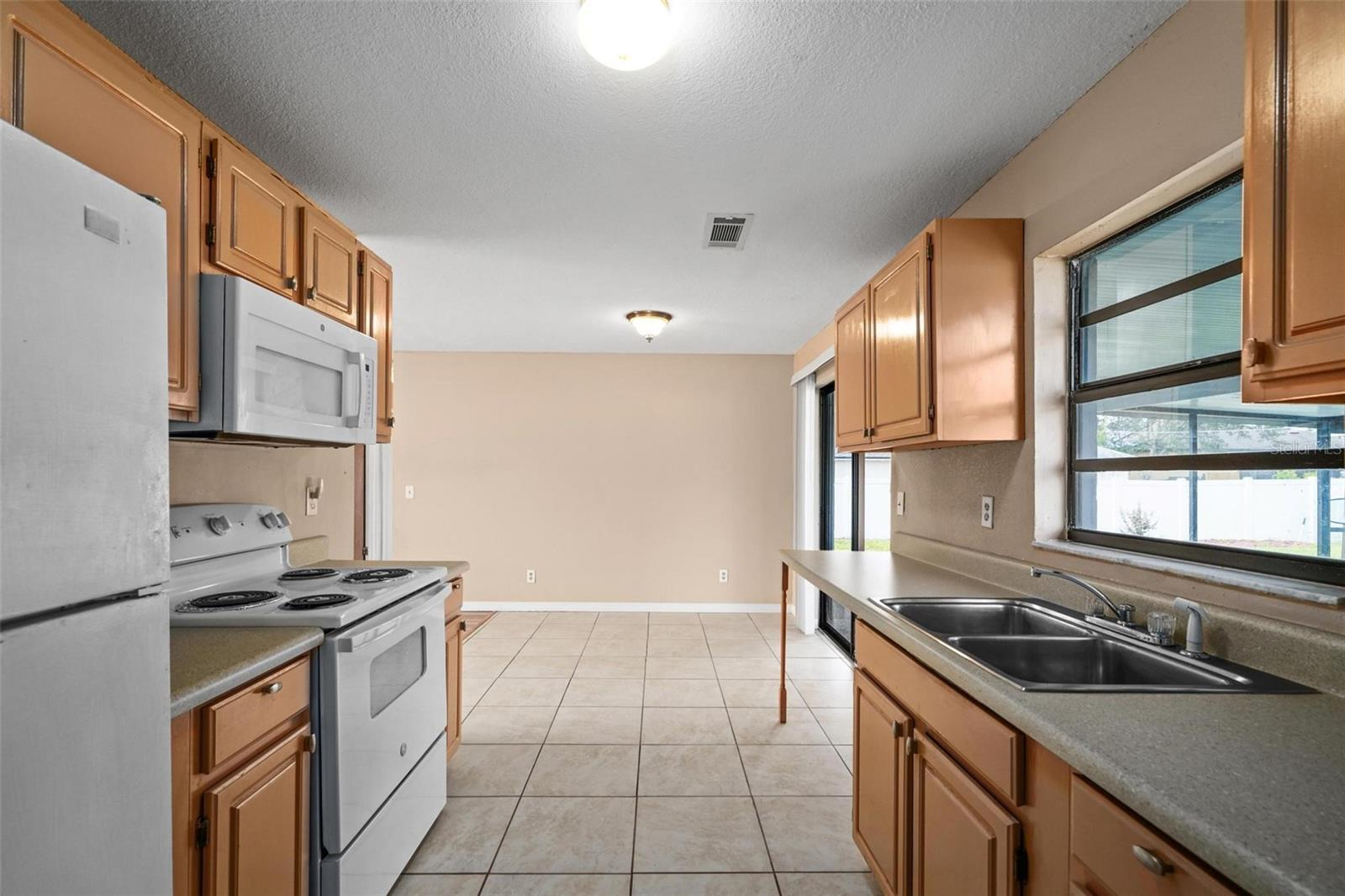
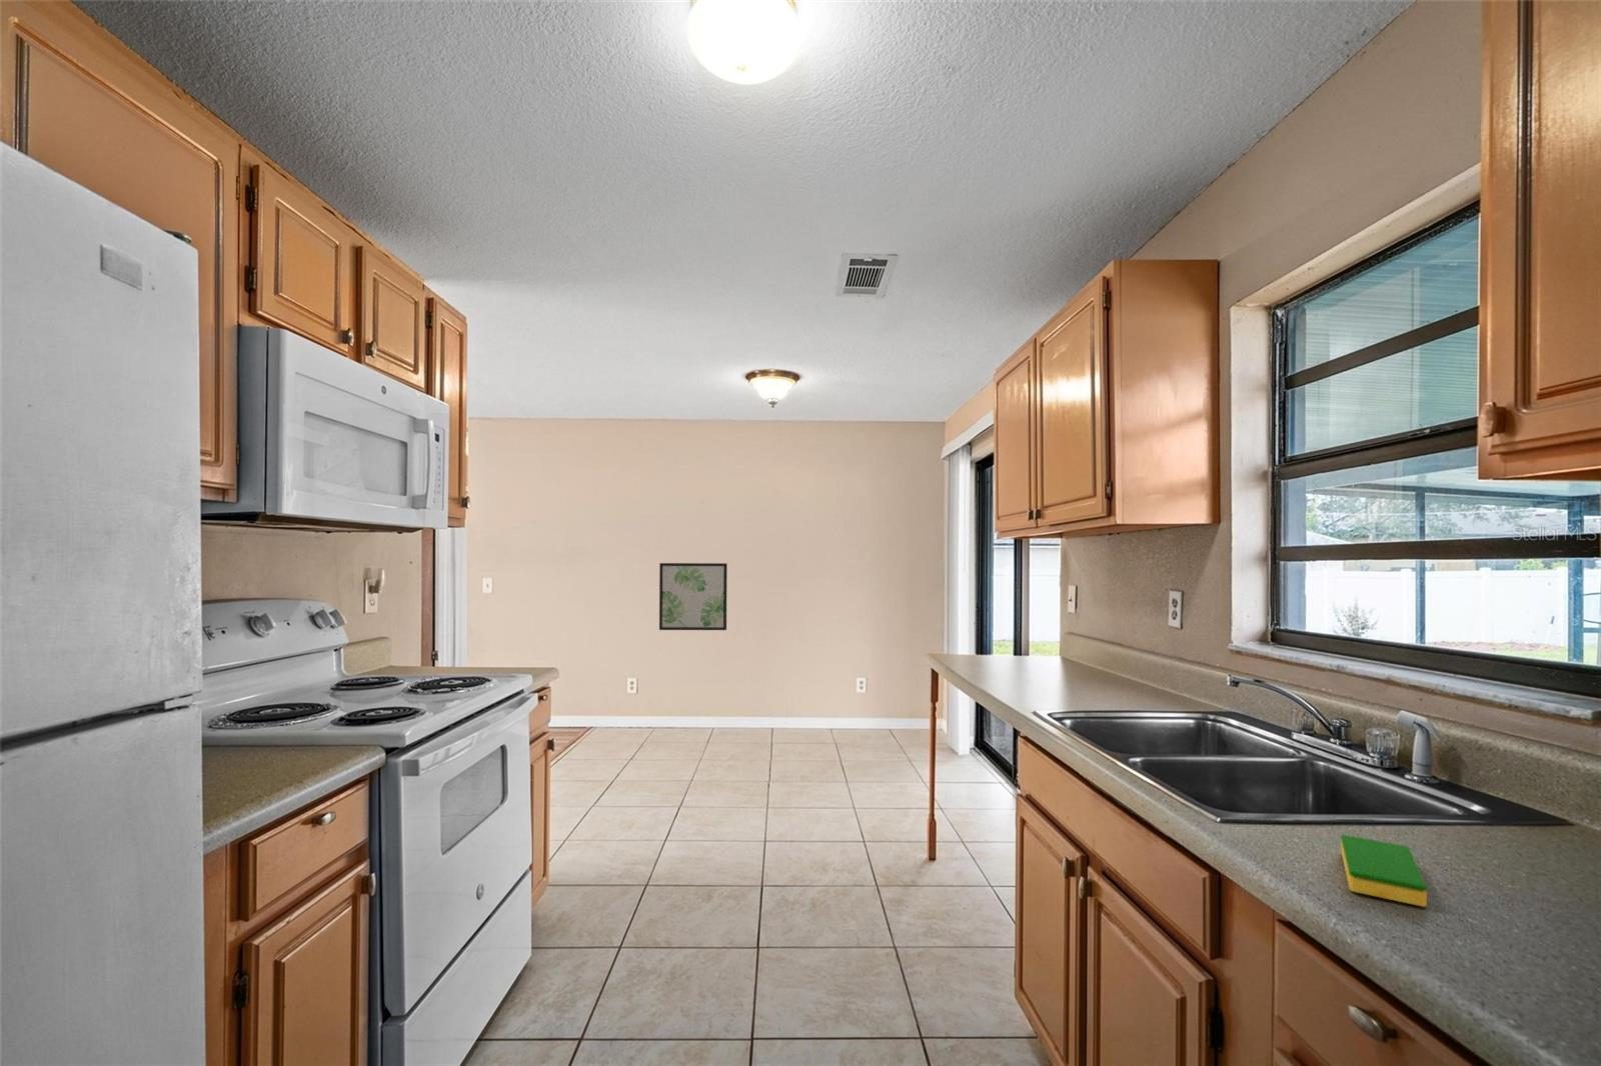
+ wall art [658,562,728,631]
+ dish sponge [1340,834,1428,908]
